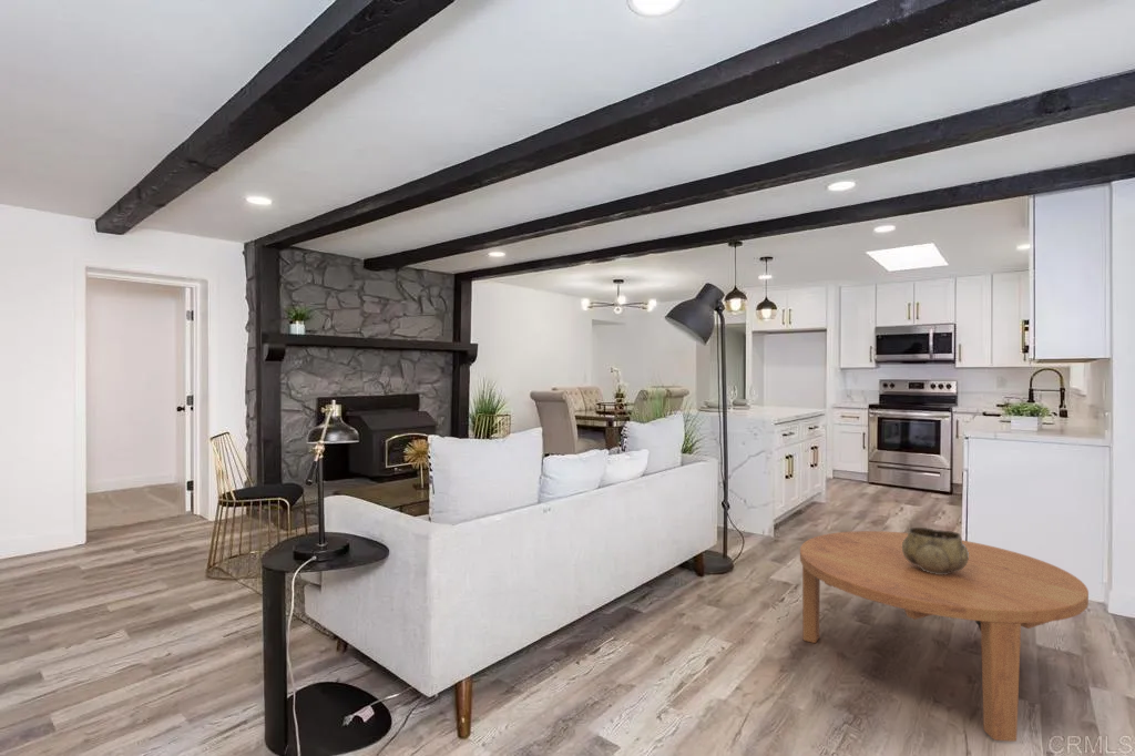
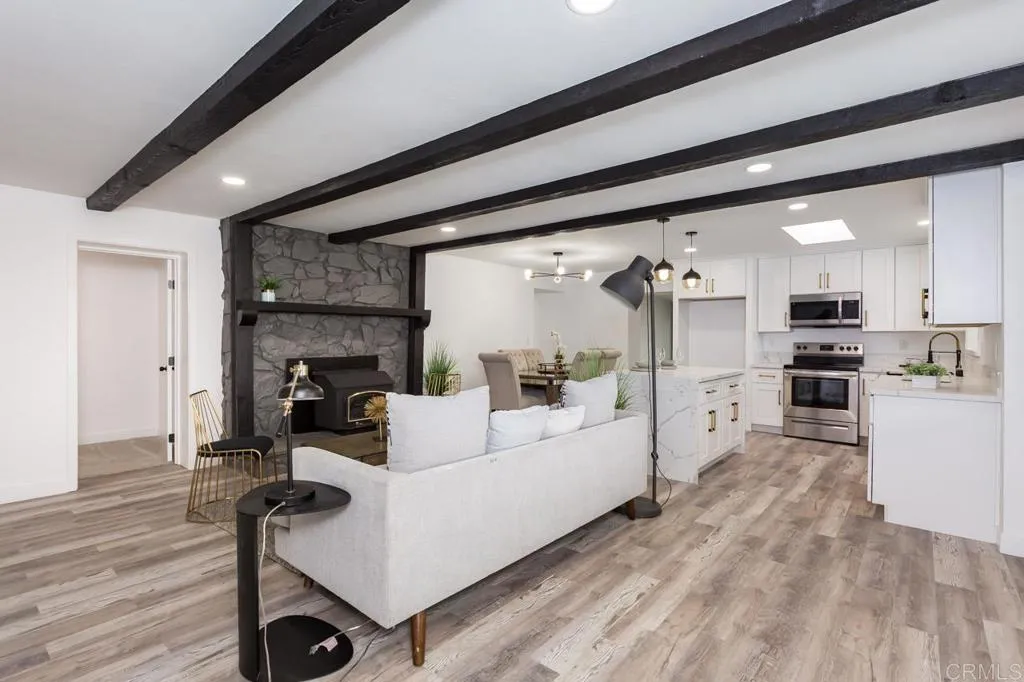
- decorative bowl [902,527,969,574]
- coffee table [799,530,1090,743]
